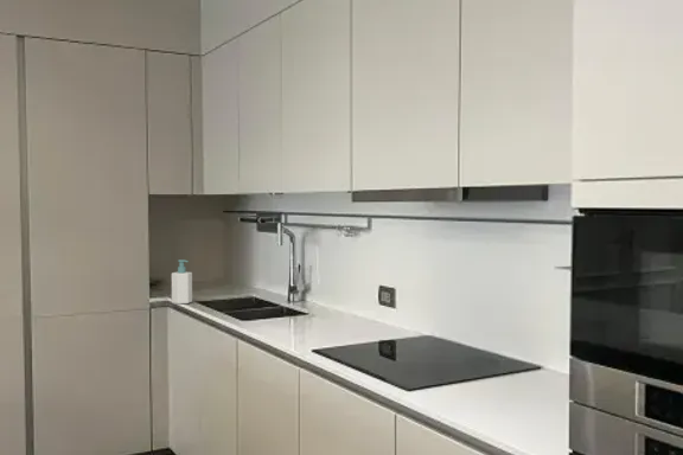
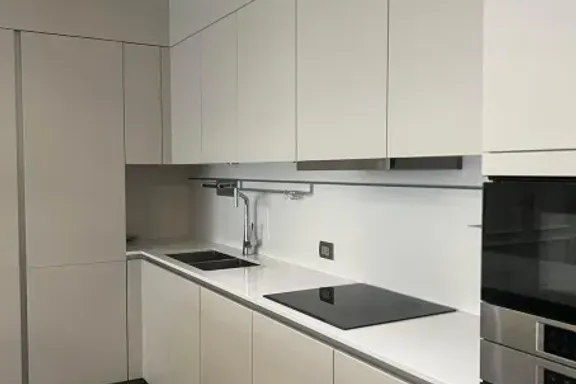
- soap bottle [171,258,193,305]
